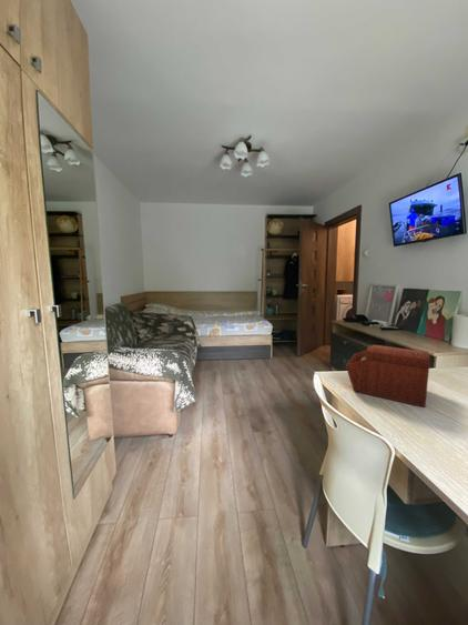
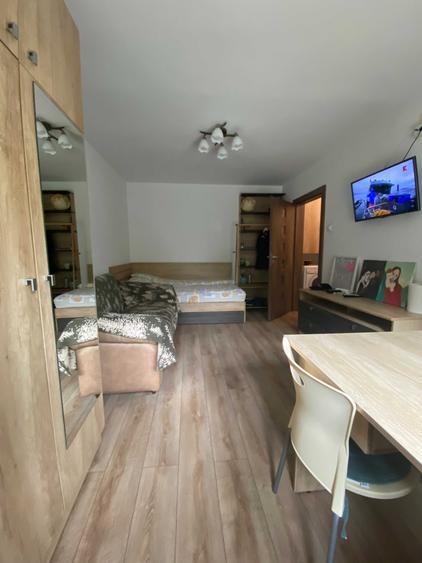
- sewing box [345,344,431,409]
